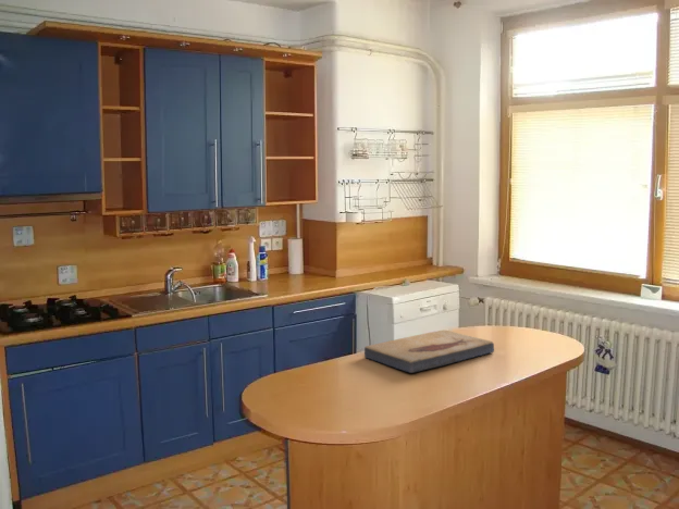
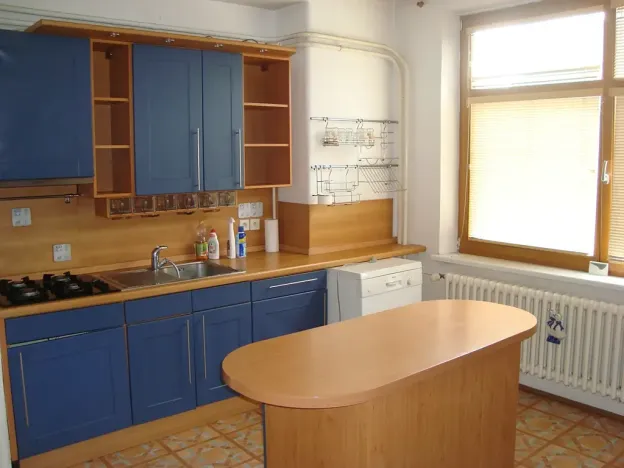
- fish fossil [363,330,495,374]
